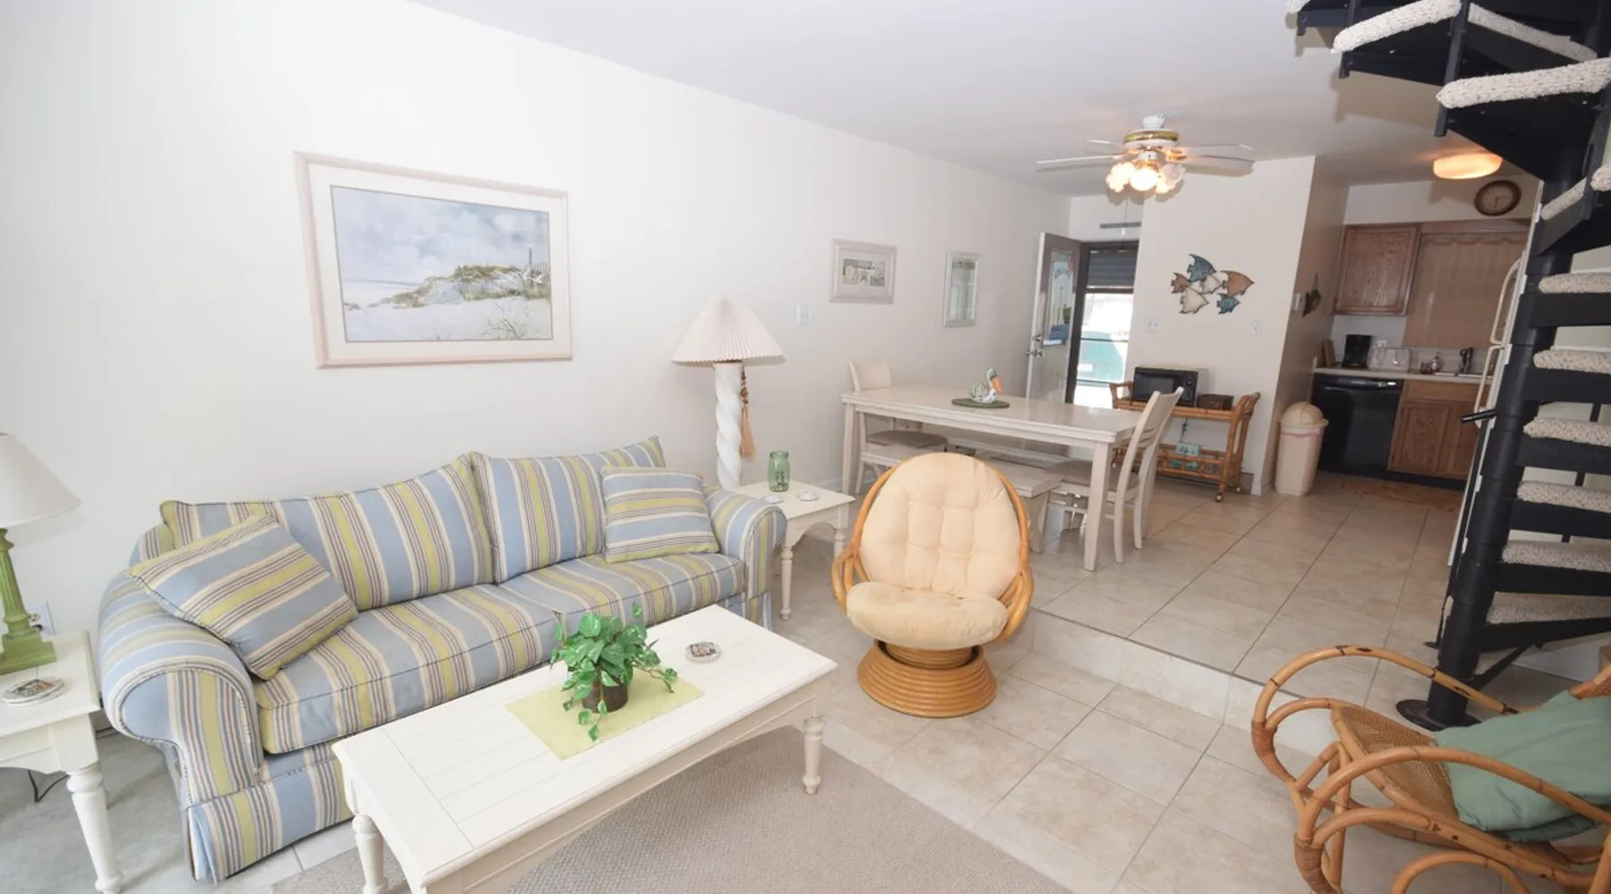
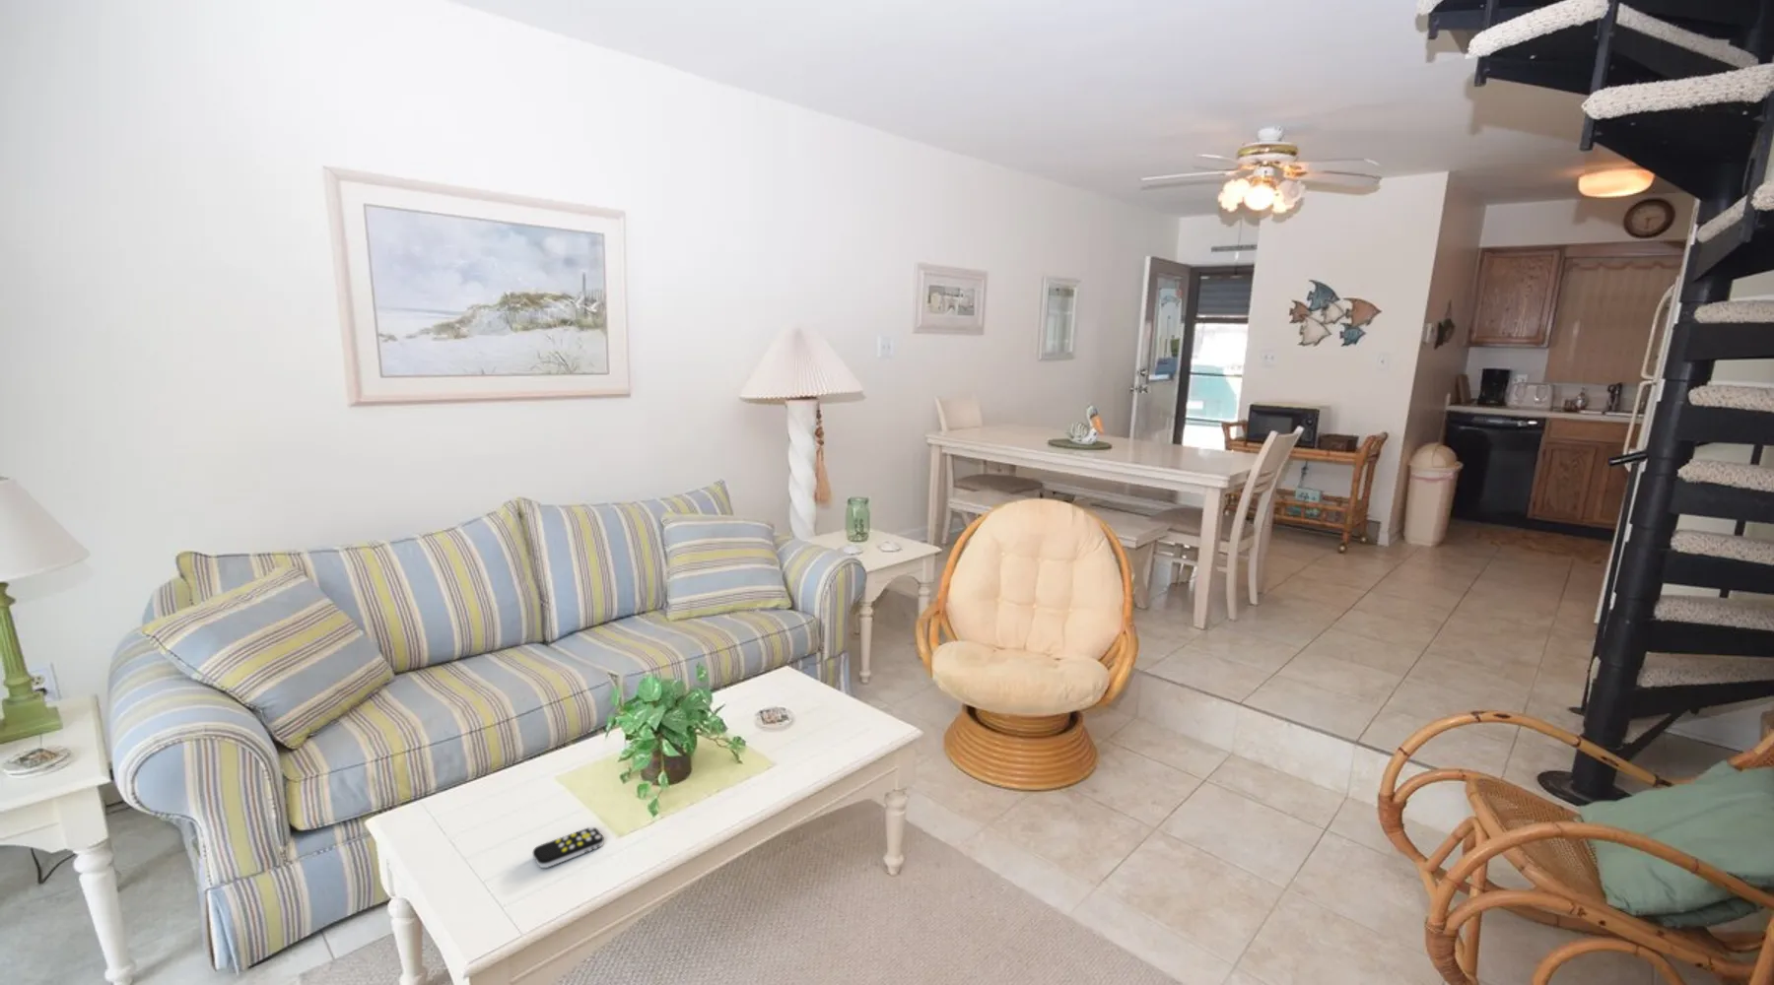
+ remote control [533,826,605,869]
